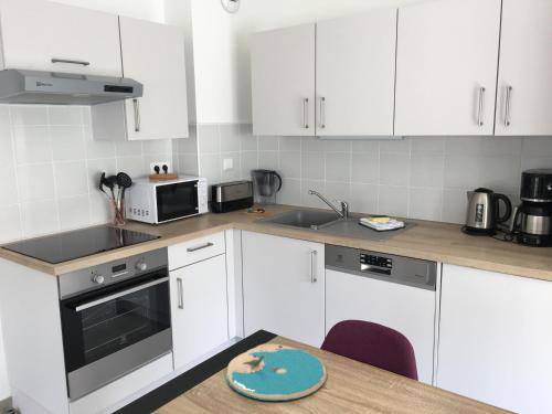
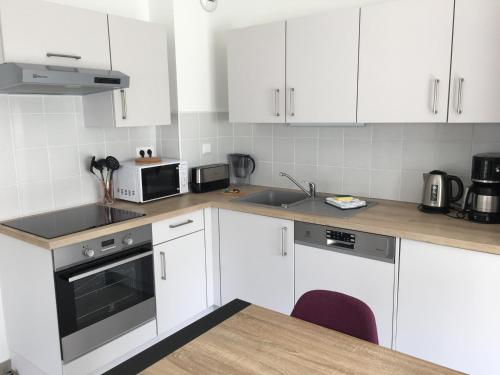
- plate [225,343,328,402]
